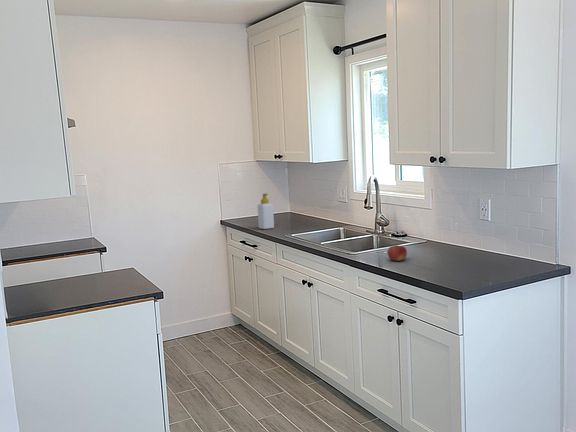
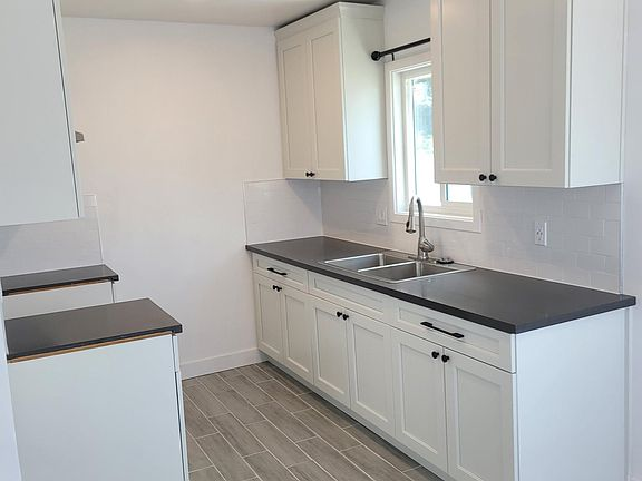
- soap bottle [256,193,275,230]
- fruit [387,243,408,262]
